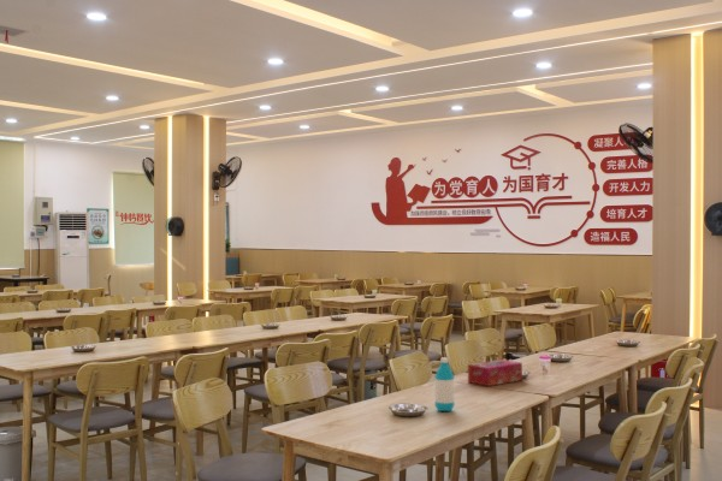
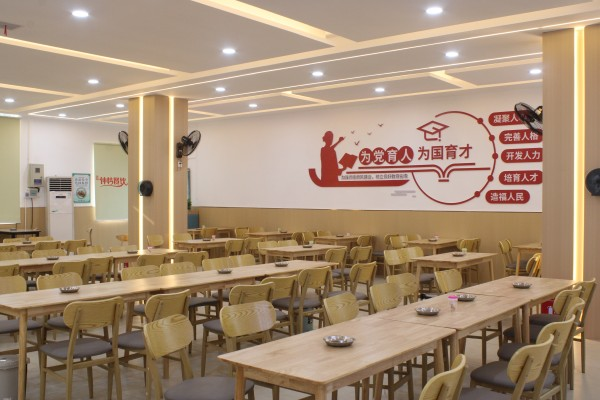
- water bottle [433,356,455,412]
- tissue box [467,358,523,387]
